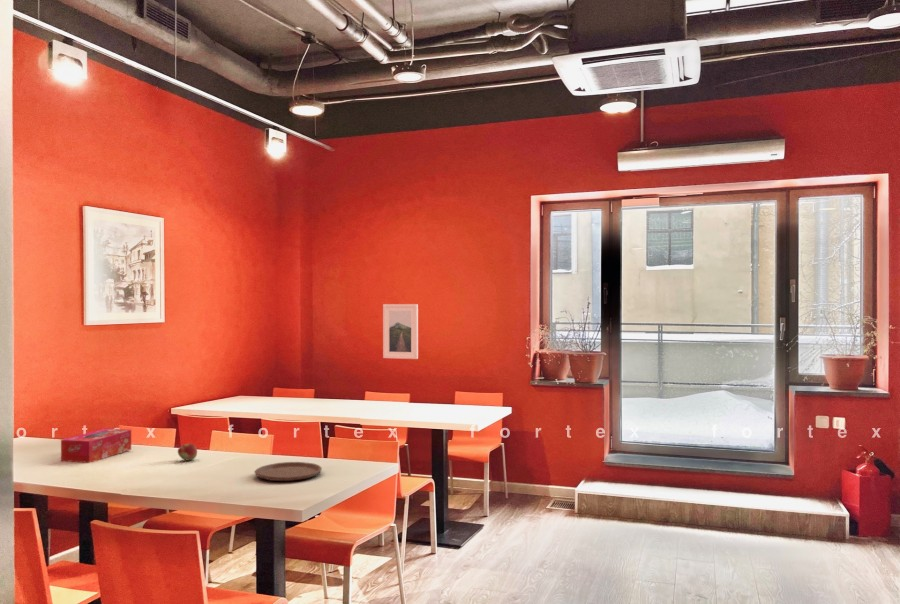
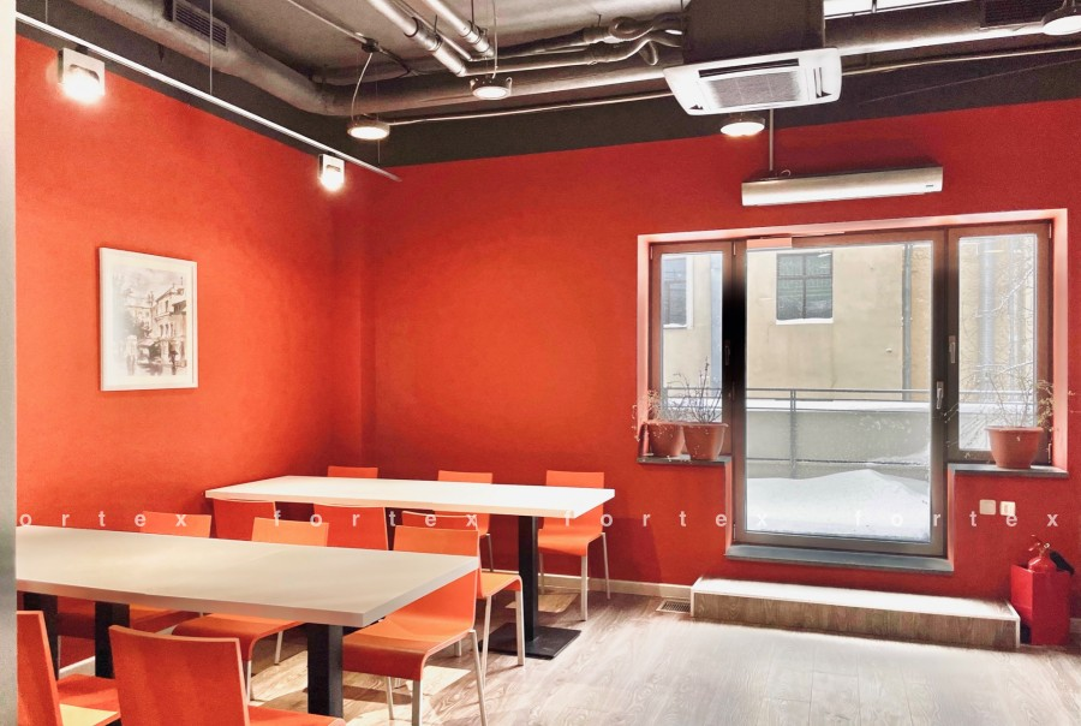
- tissue box [60,428,132,464]
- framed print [382,303,419,360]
- fruit [177,442,198,462]
- plate [253,461,323,482]
